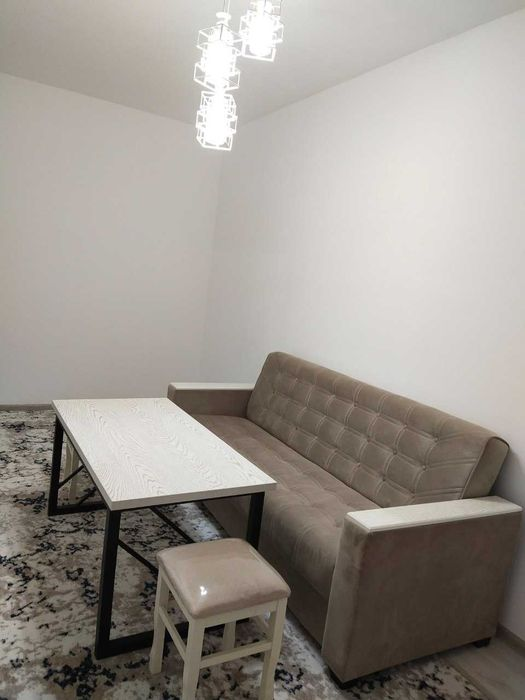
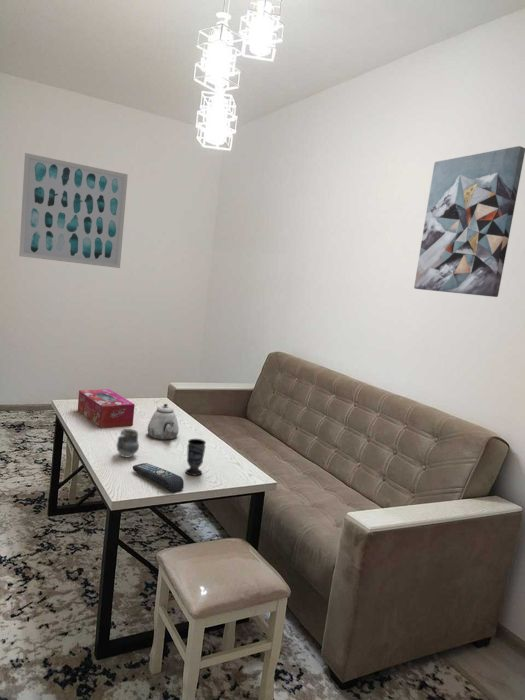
+ remote control [132,462,185,493]
+ cup [184,438,207,477]
+ cup [116,428,140,458]
+ wall art [413,145,525,298]
+ wall art [18,152,129,269]
+ tissue box [77,388,136,429]
+ teapot [147,403,180,441]
